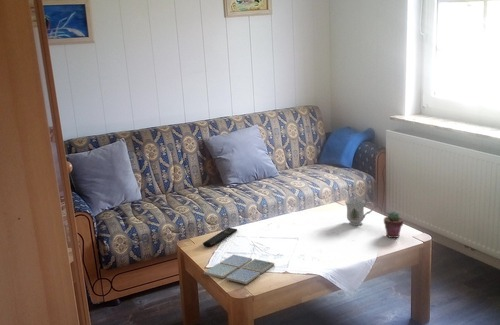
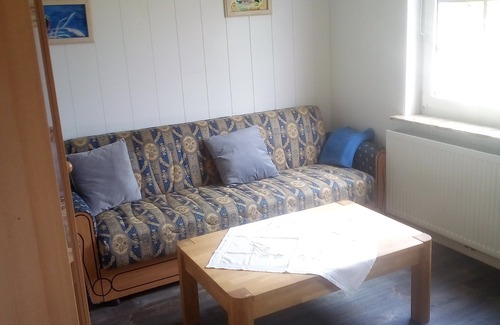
- mug [344,198,374,227]
- remote control [202,227,238,248]
- drink coaster [203,254,275,285]
- potted succulent [383,211,404,239]
